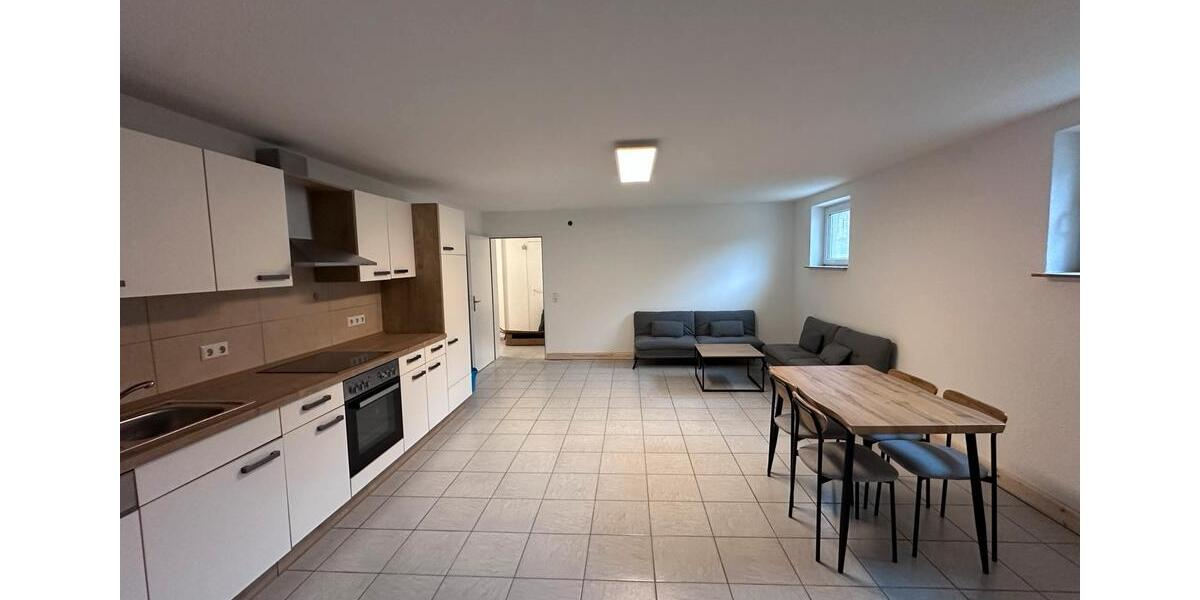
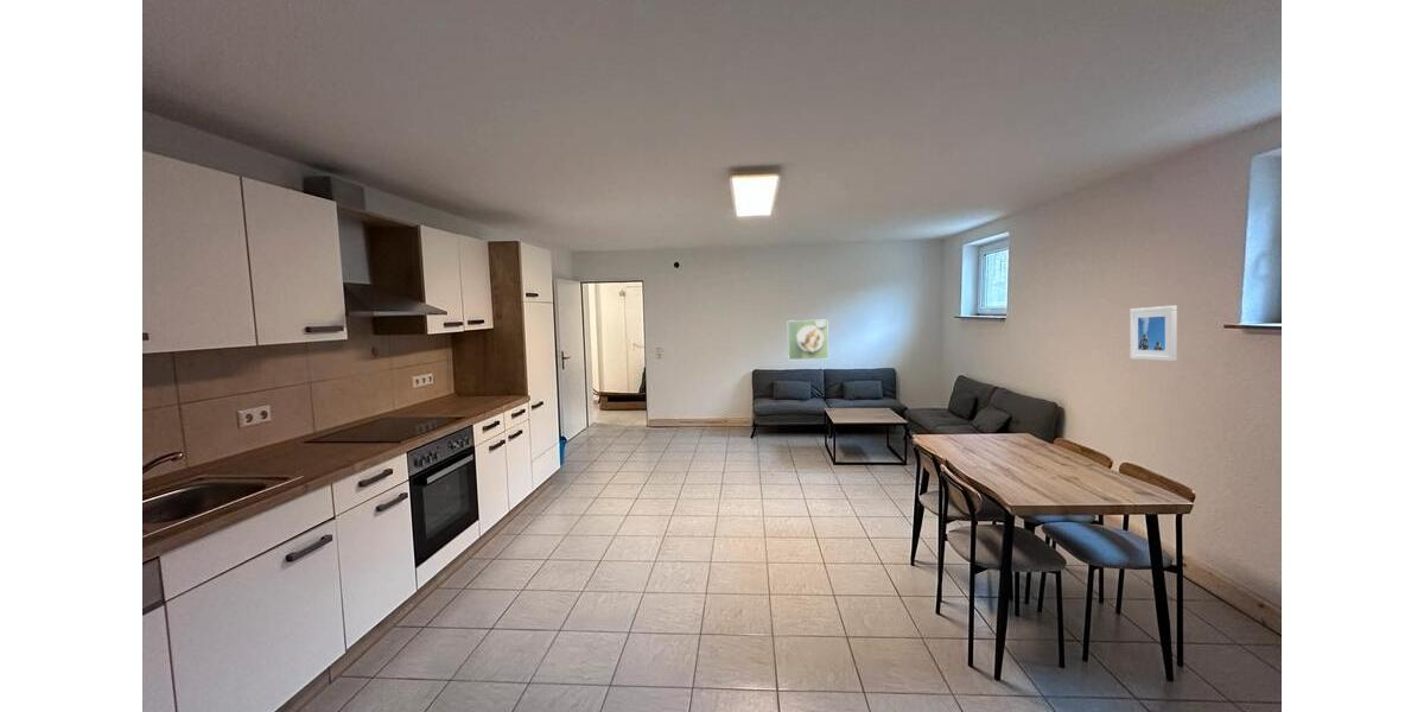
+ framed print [787,318,829,361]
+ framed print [1129,305,1178,362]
